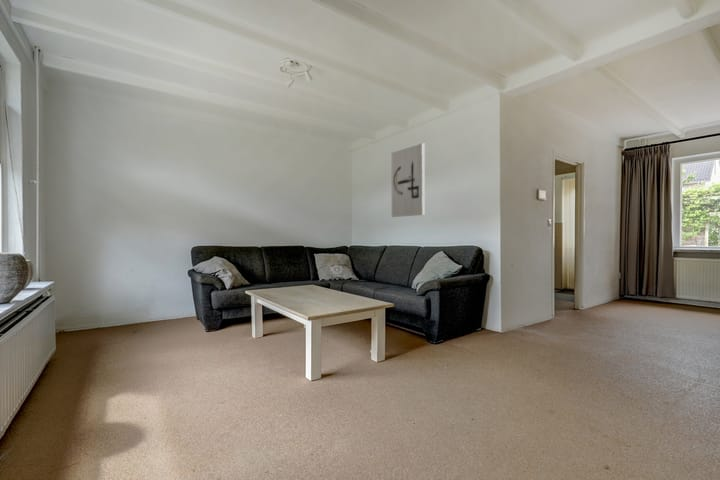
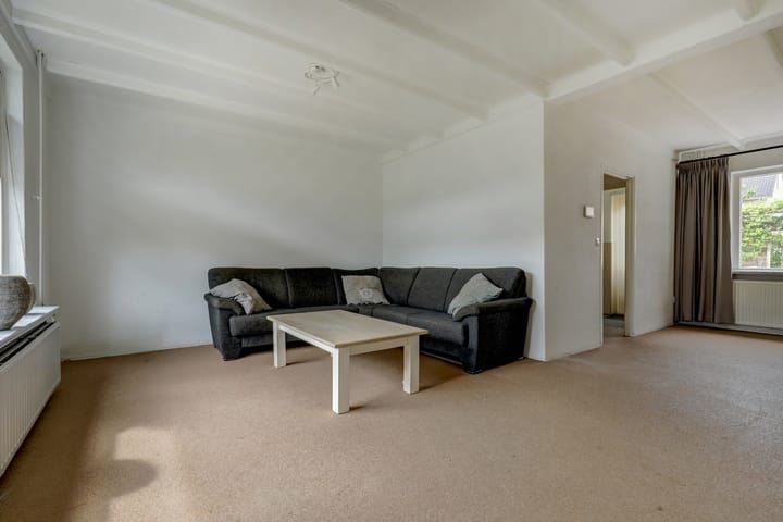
- wall art [391,142,426,218]
